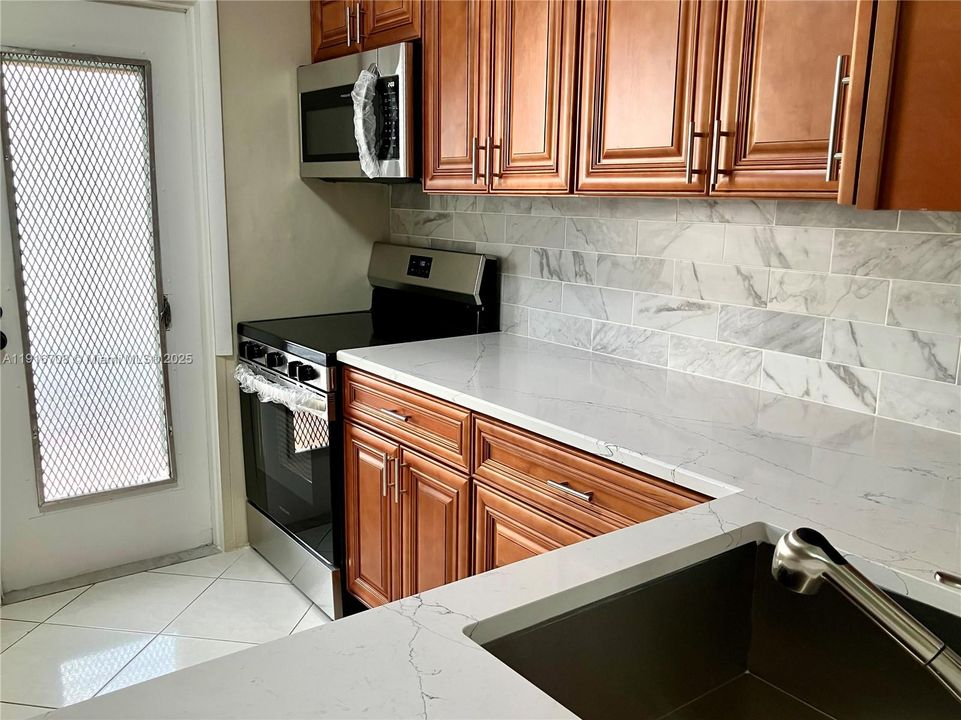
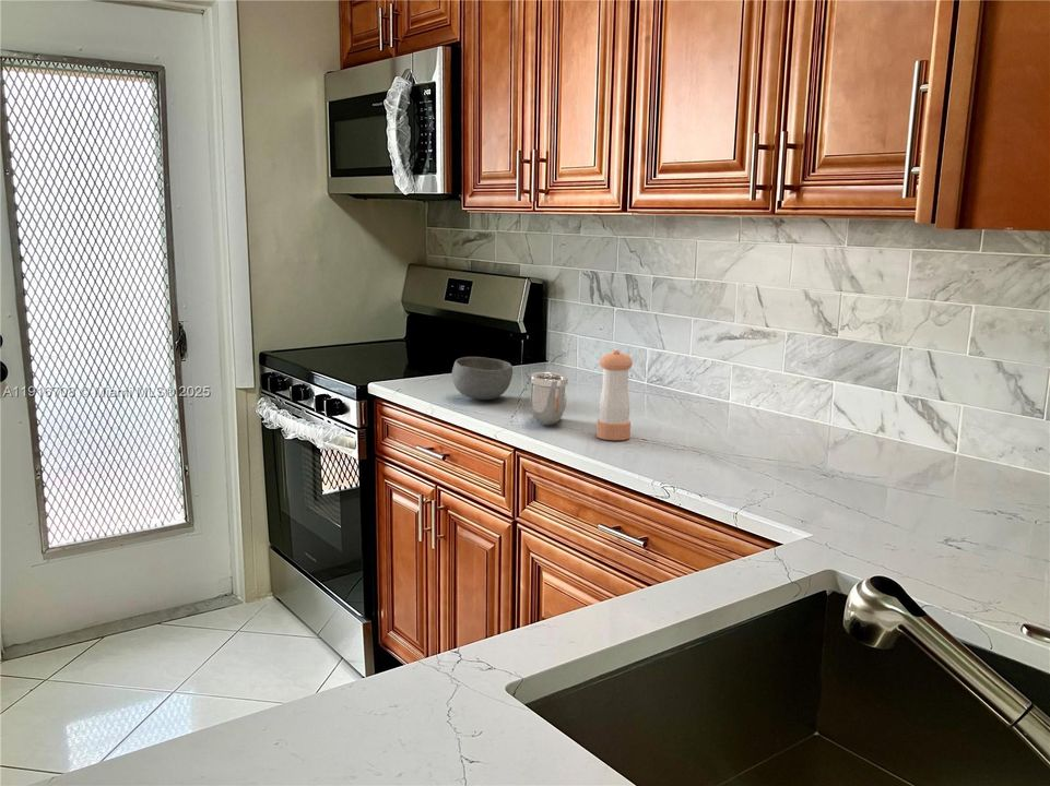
+ pepper shaker [595,349,634,441]
+ pipe fitting [529,371,569,426]
+ bowl [451,356,514,401]
